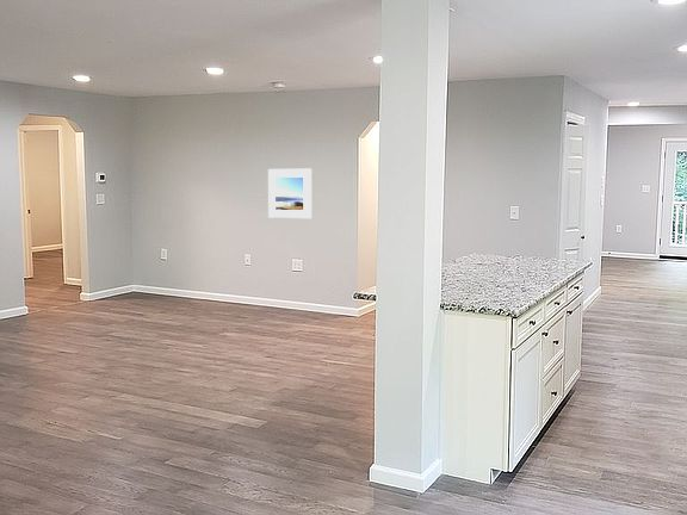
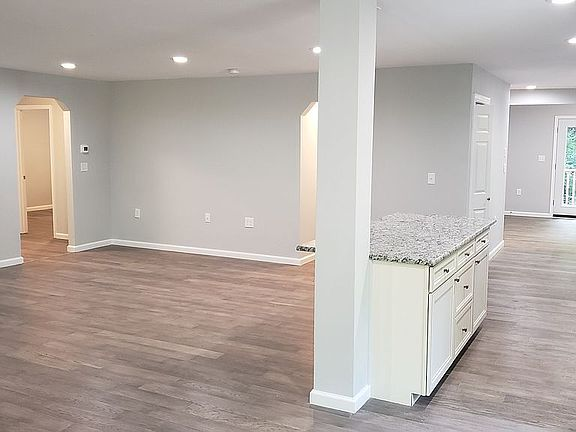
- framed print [267,168,312,219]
